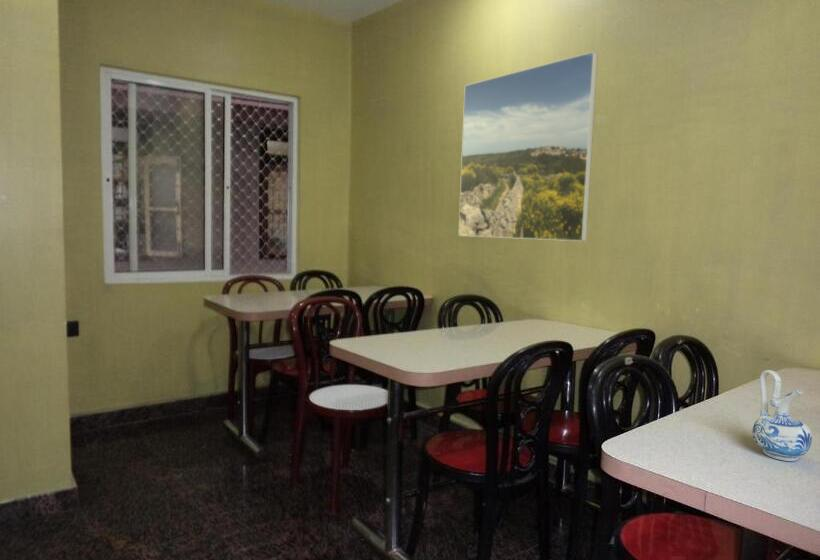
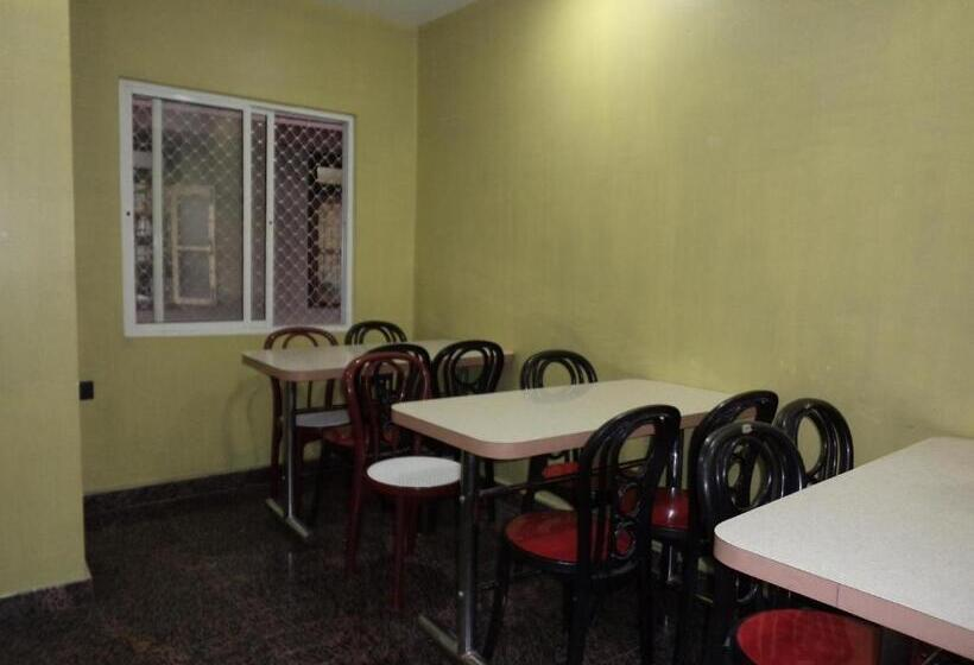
- ceramic pitcher [751,369,813,462]
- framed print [457,50,599,242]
